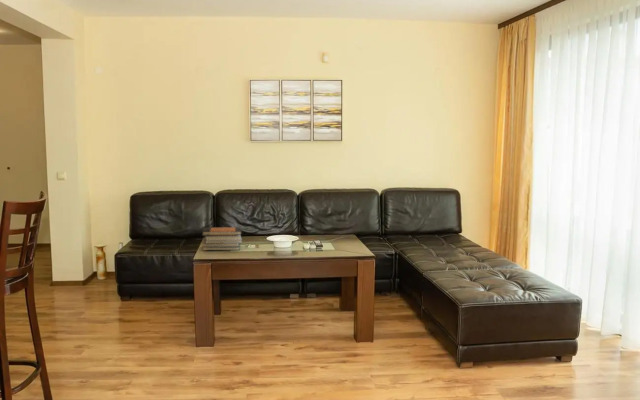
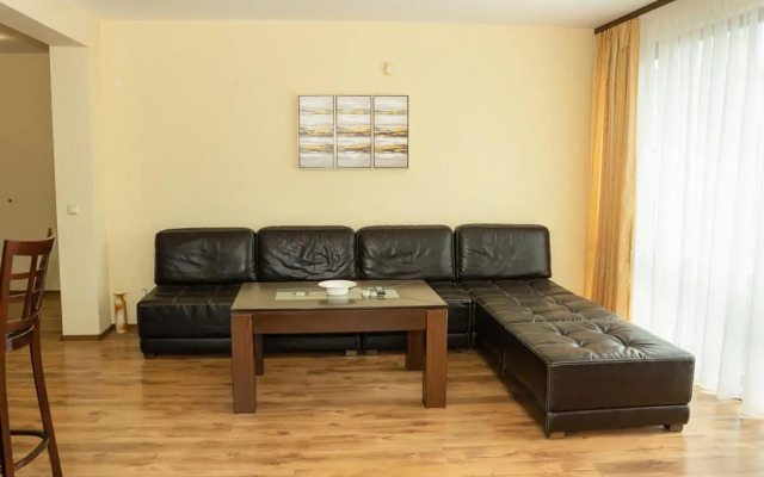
- book stack [201,226,243,251]
